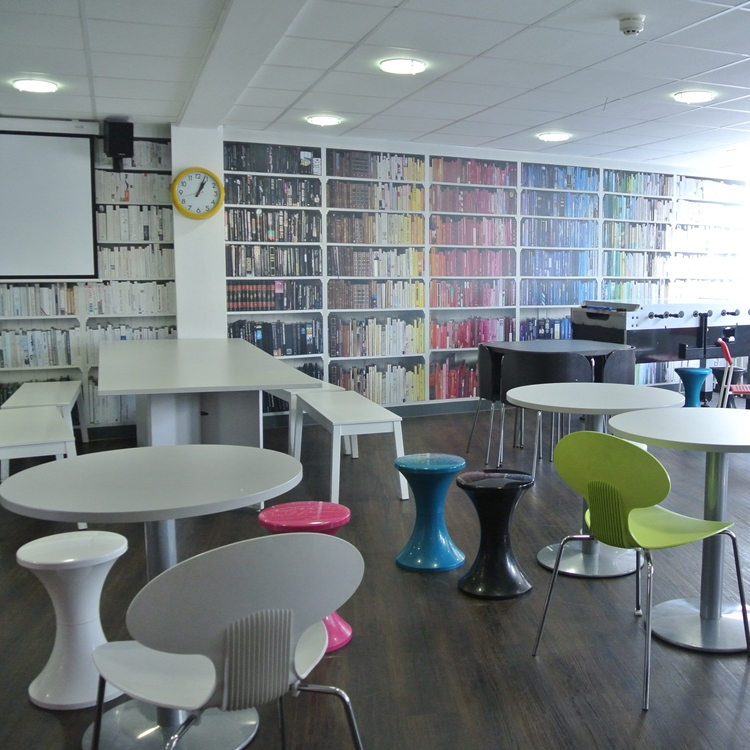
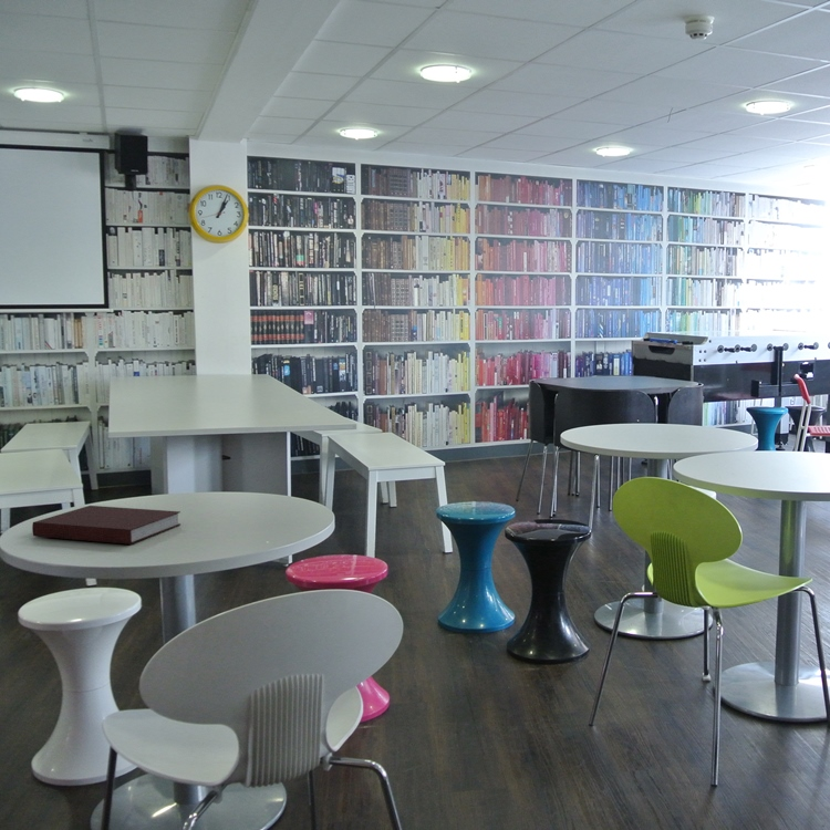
+ notebook [31,505,181,546]
